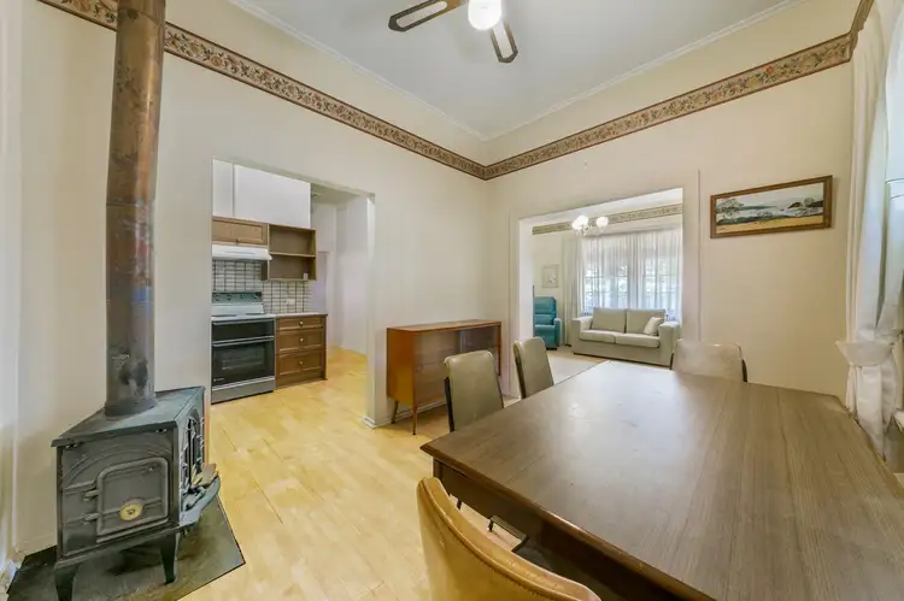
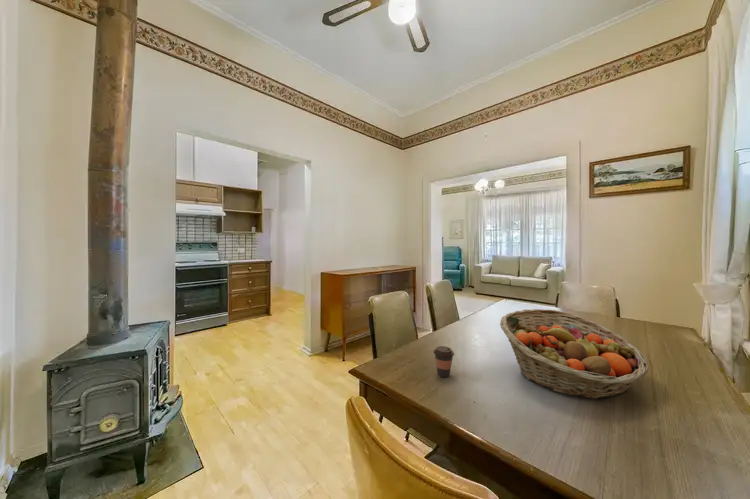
+ fruit basket [499,308,649,401]
+ coffee cup [433,345,455,378]
